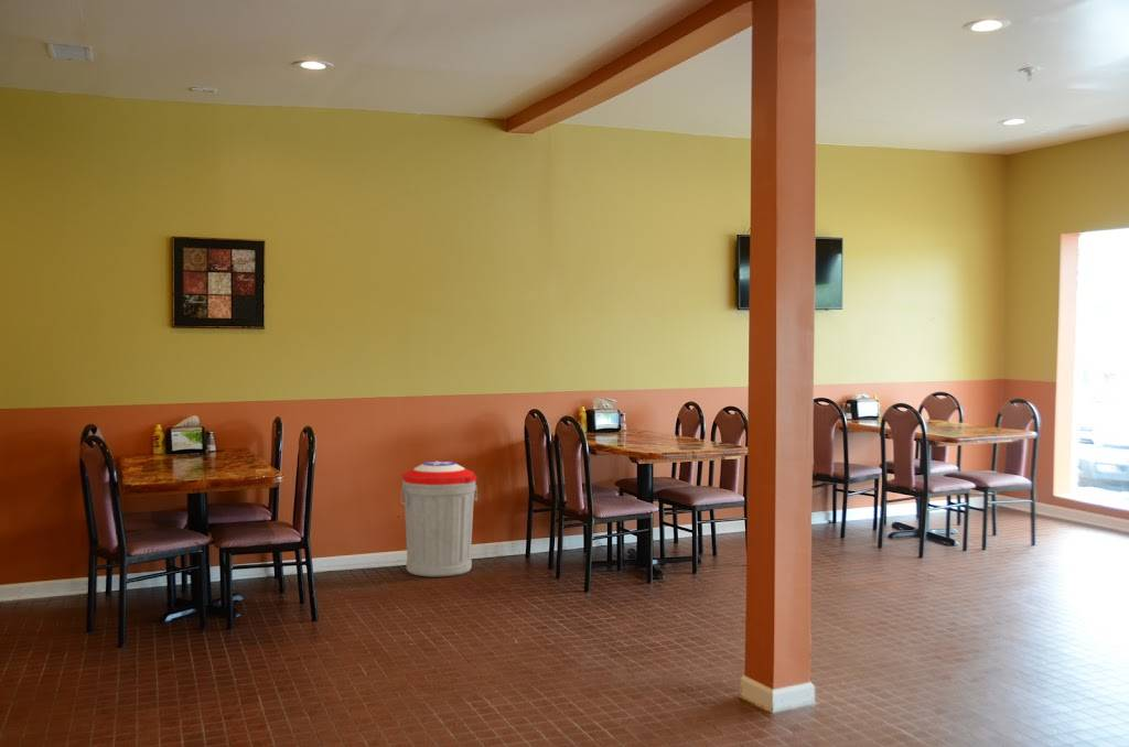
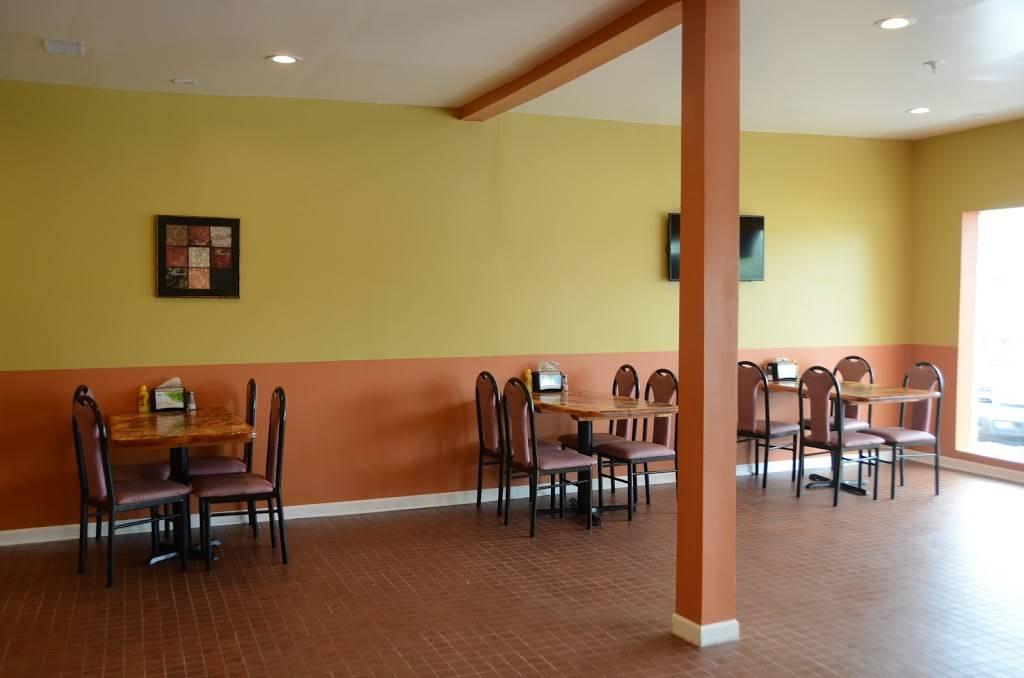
- trash can [399,461,479,577]
